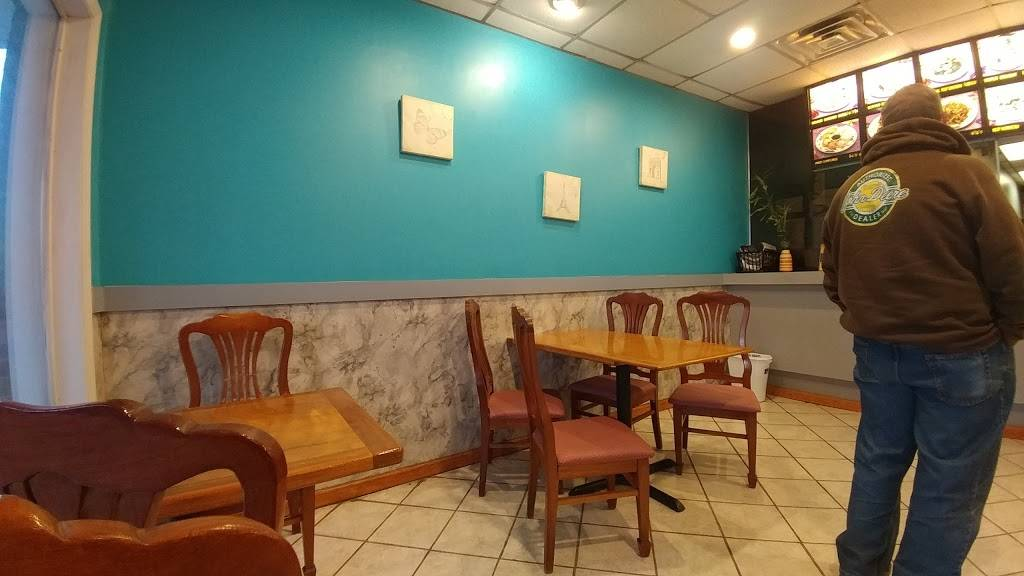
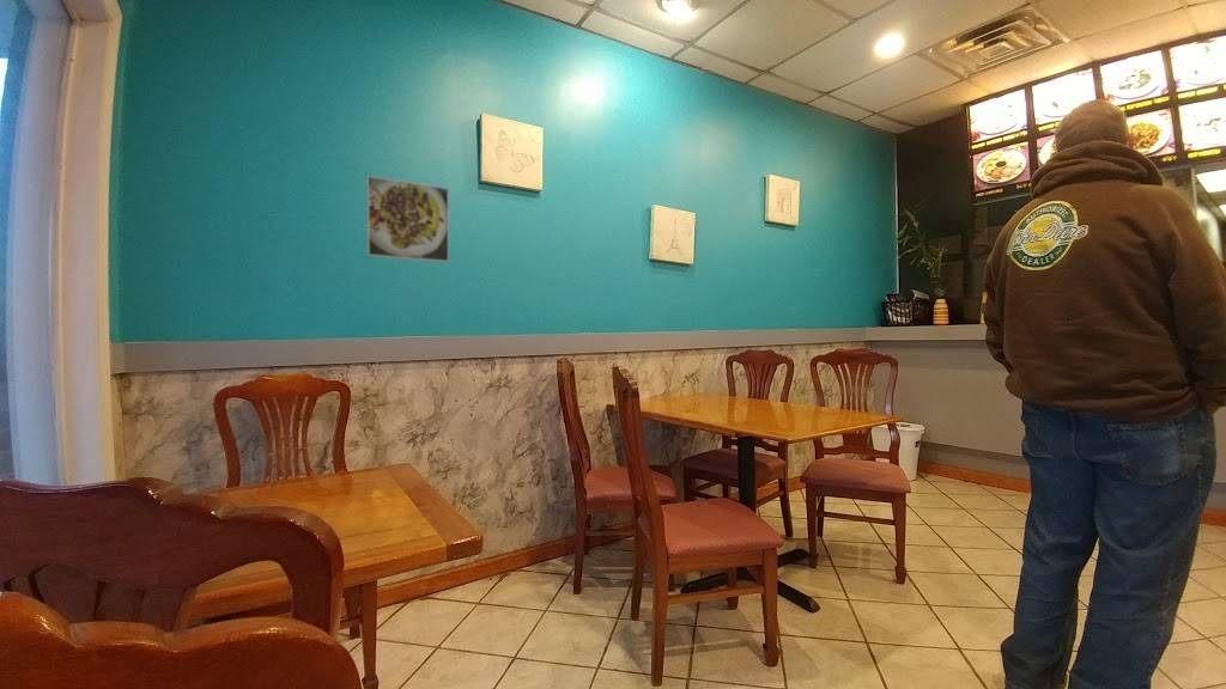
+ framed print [365,175,450,263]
